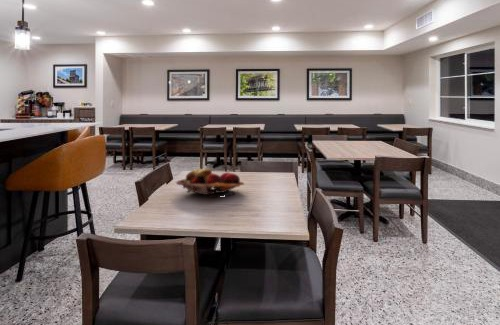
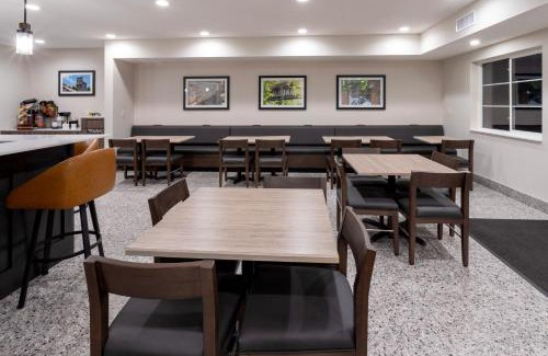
- fruit basket [175,168,245,198]
